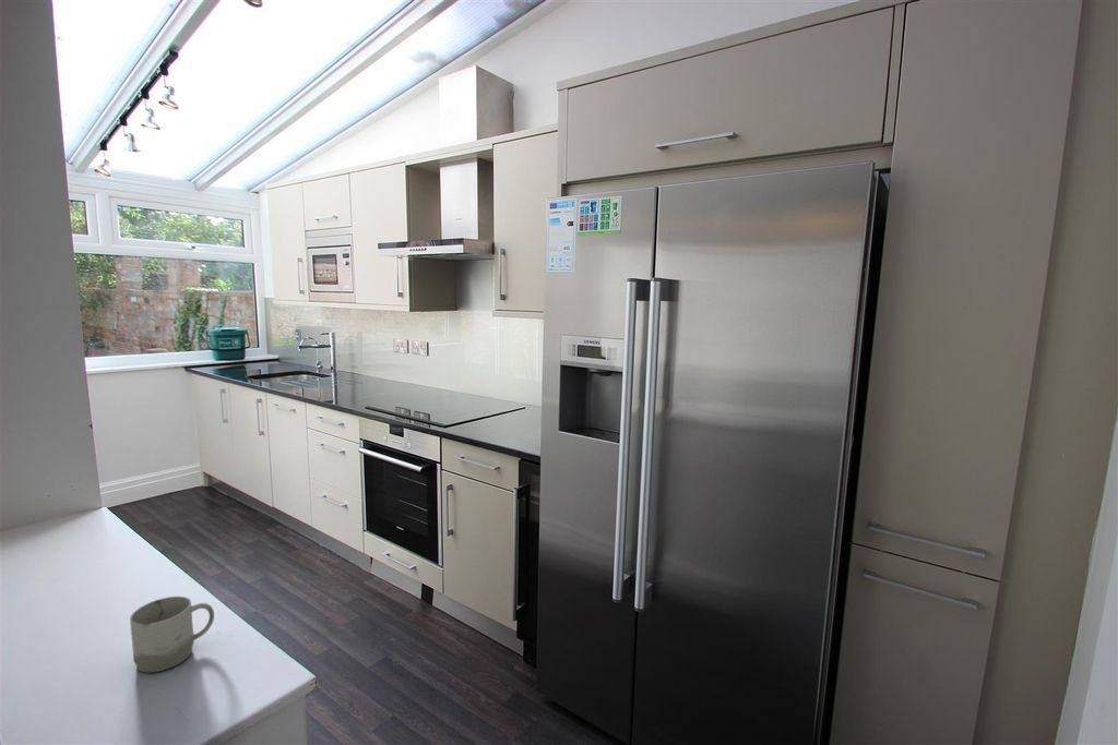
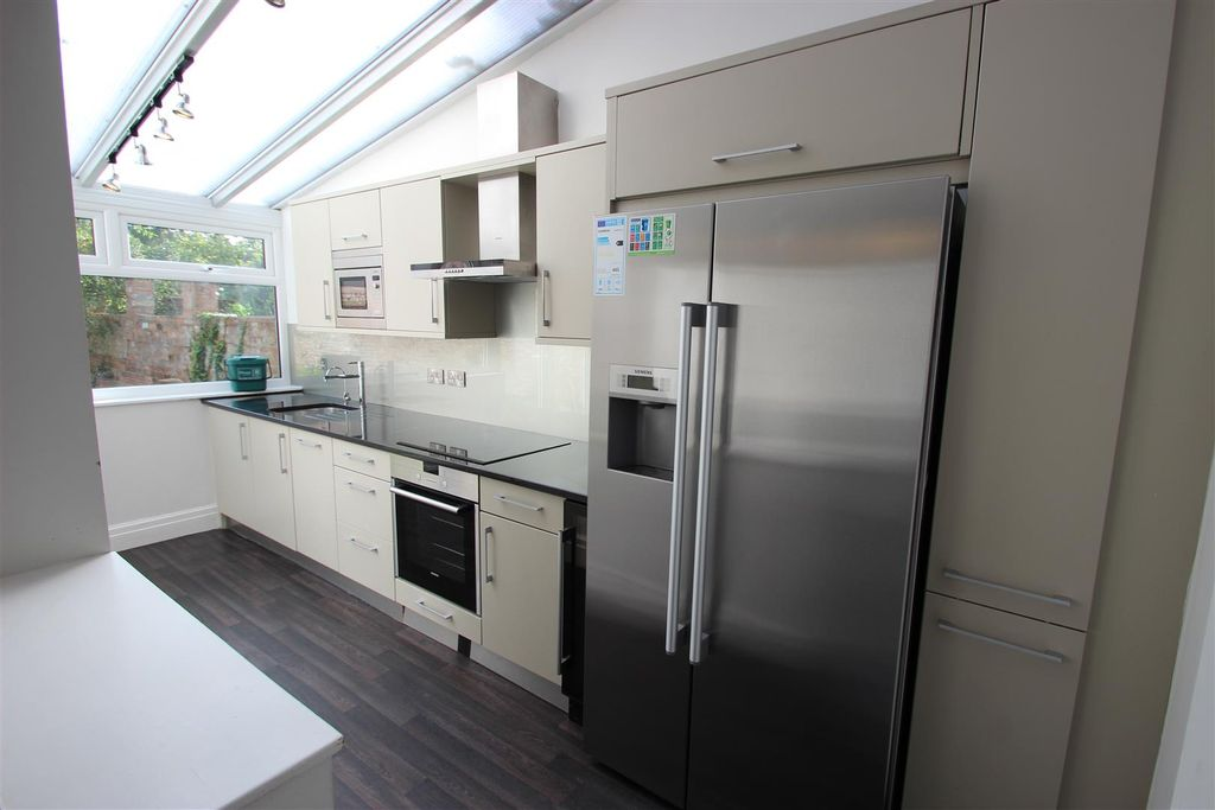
- cup [129,596,215,674]
